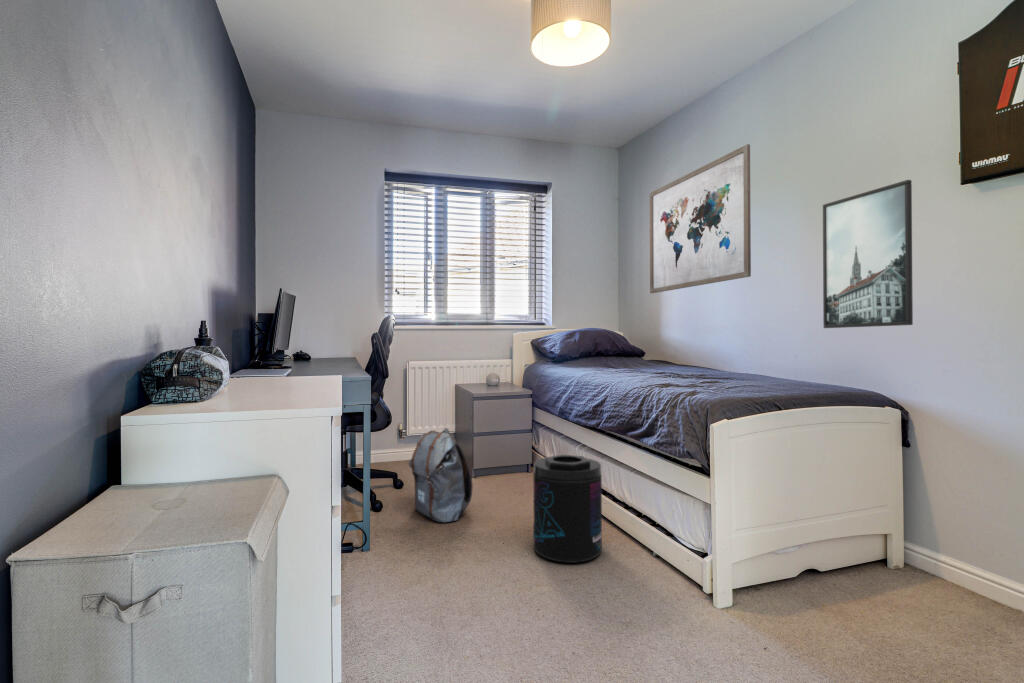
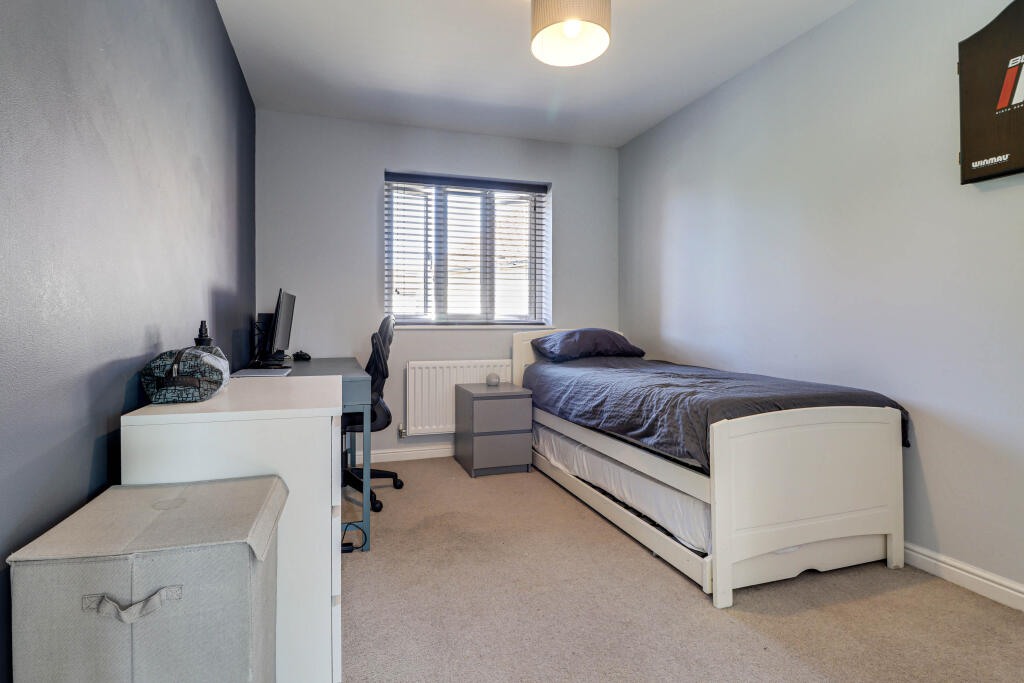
- wall art [649,143,752,294]
- supplement container [533,454,603,564]
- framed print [822,179,914,329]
- backpack [408,427,474,523]
